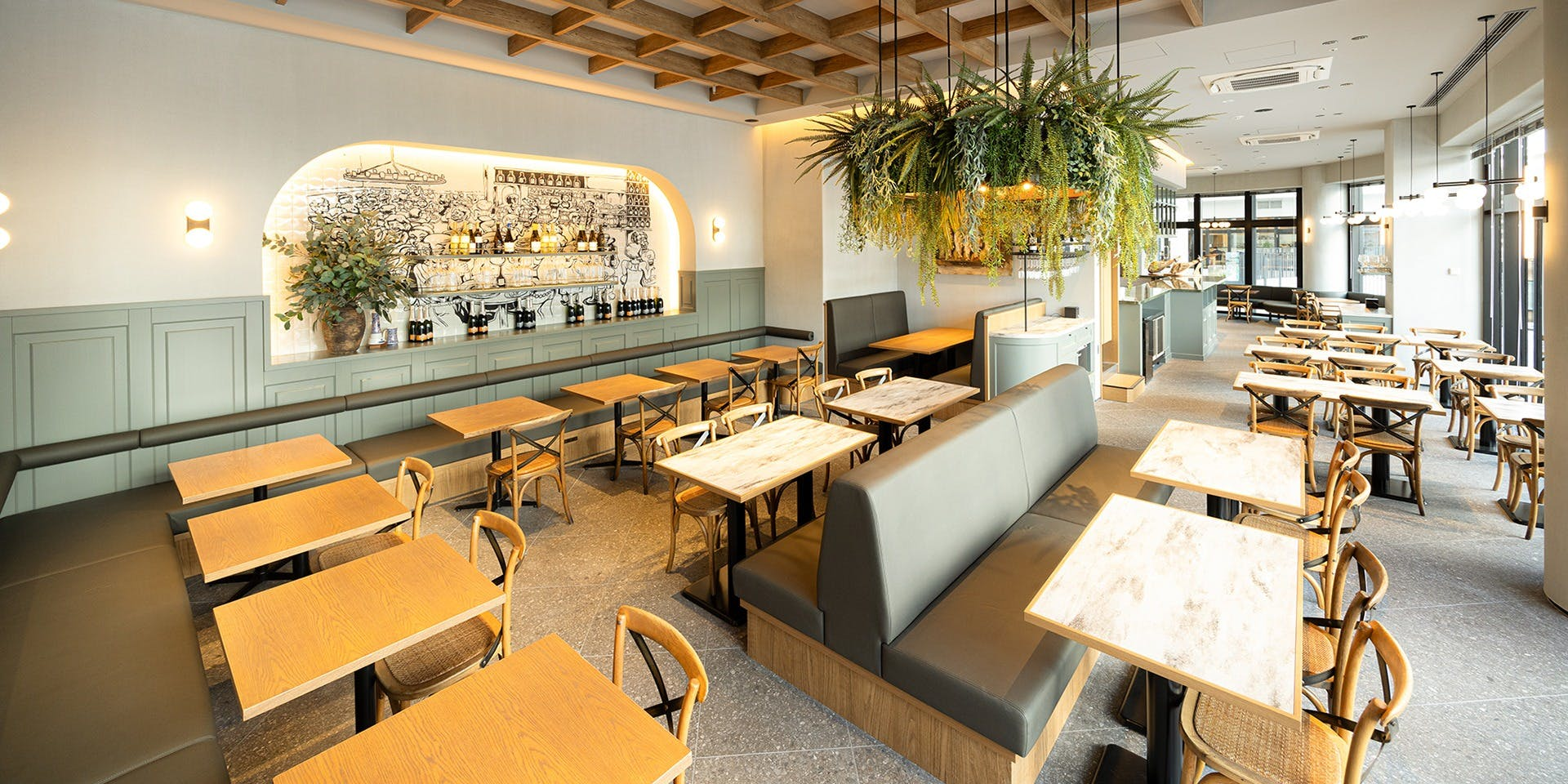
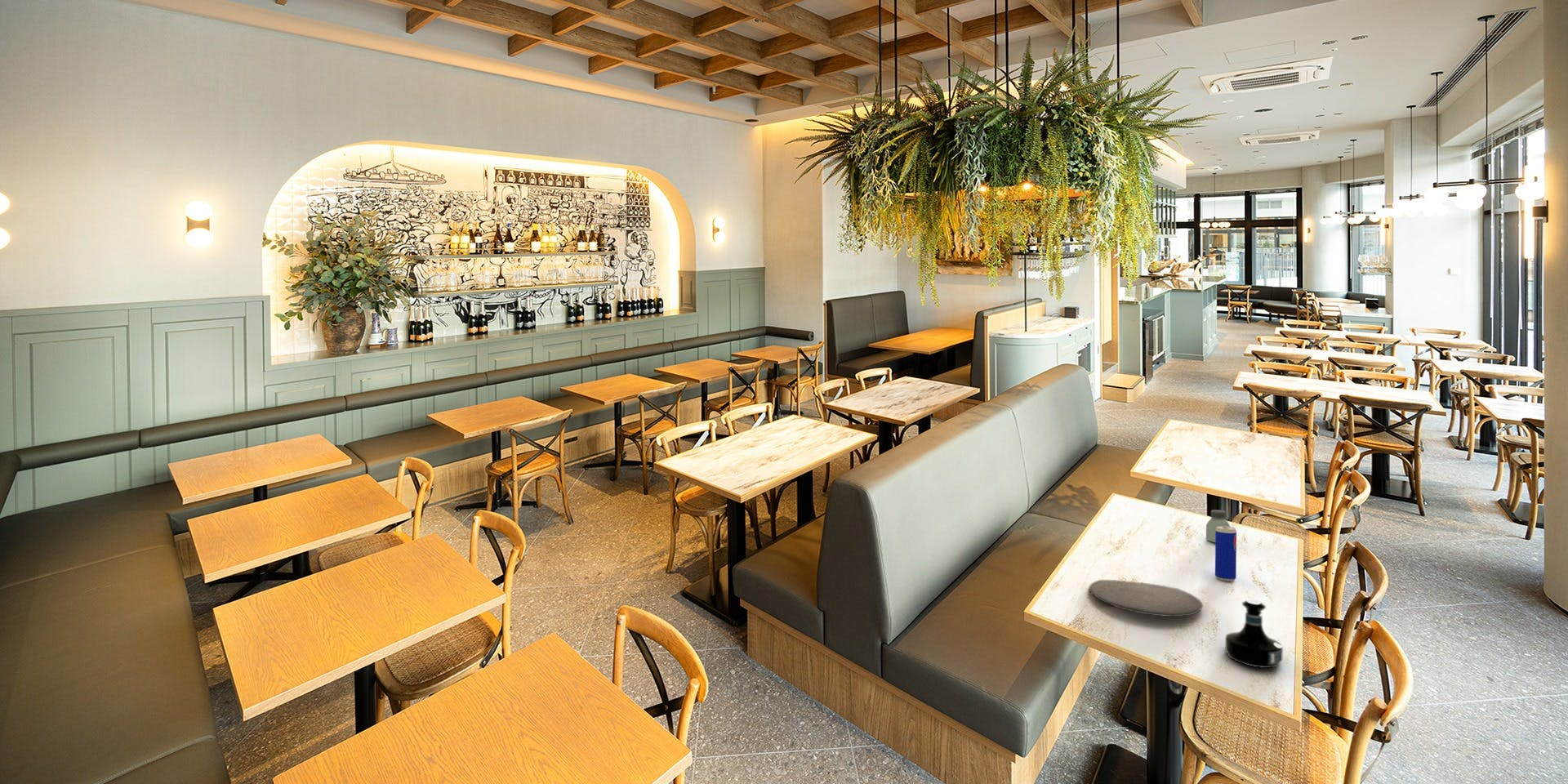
+ saltshaker [1205,509,1231,543]
+ tequila bottle [1224,599,1284,669]
+ plate [1088,579,1203,617]
+ beverage can [1214,526,1237,581]
